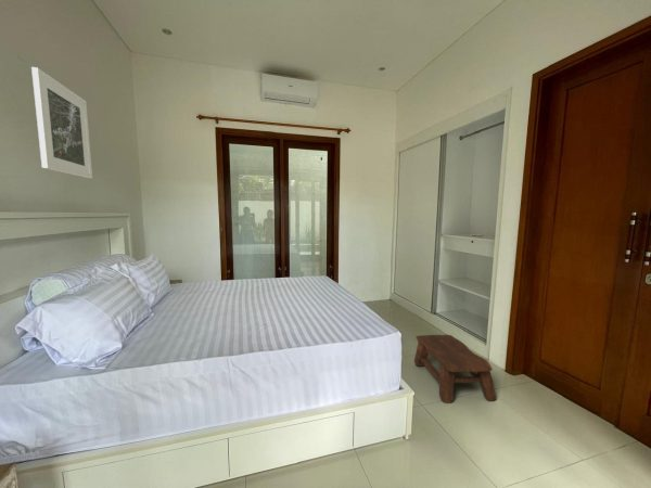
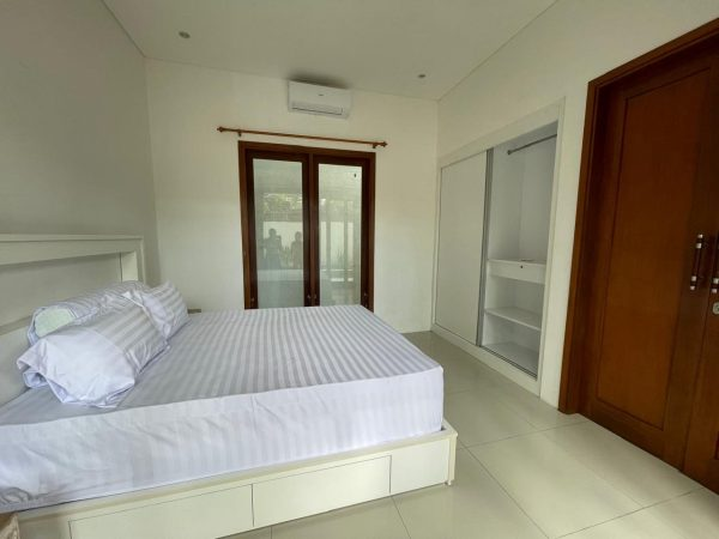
- stool [413,334,497,404]
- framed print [30,66,93,179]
